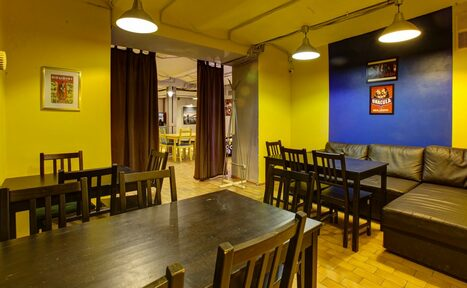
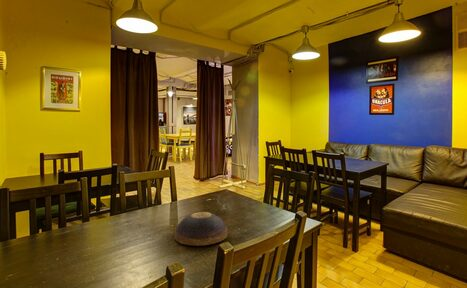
+ decorative bowl [173,211,229,246]
